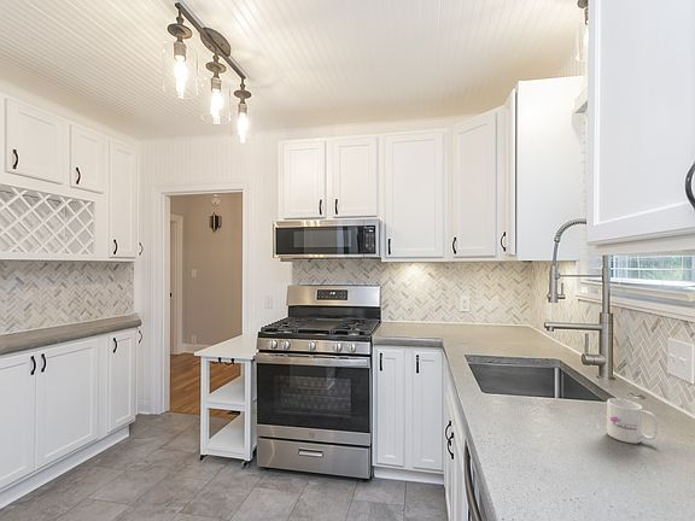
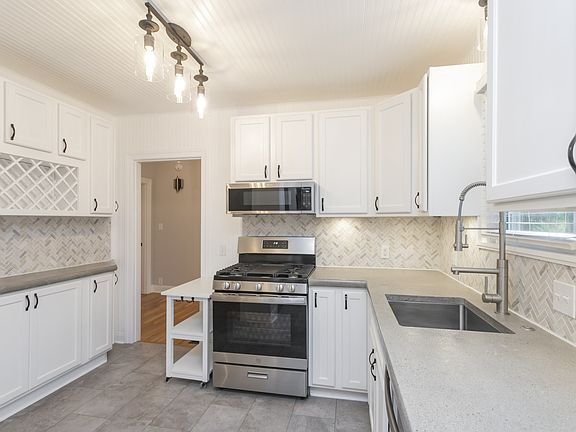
- mug [606,397,659,444]
